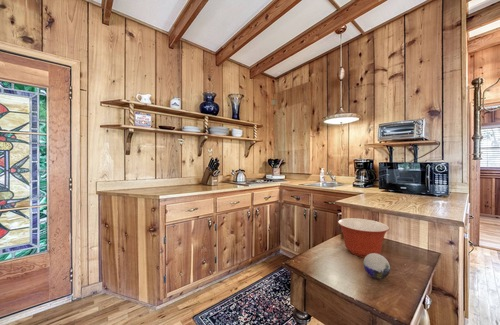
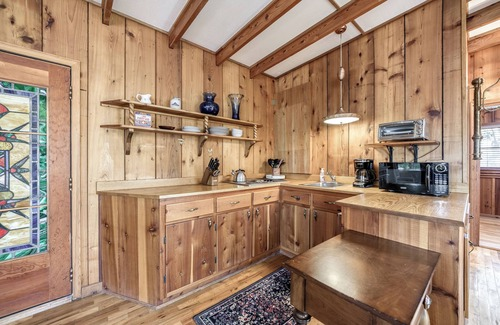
- decorative orb [362,253,391,280]
- mixing bowl [337,217,390,258]
